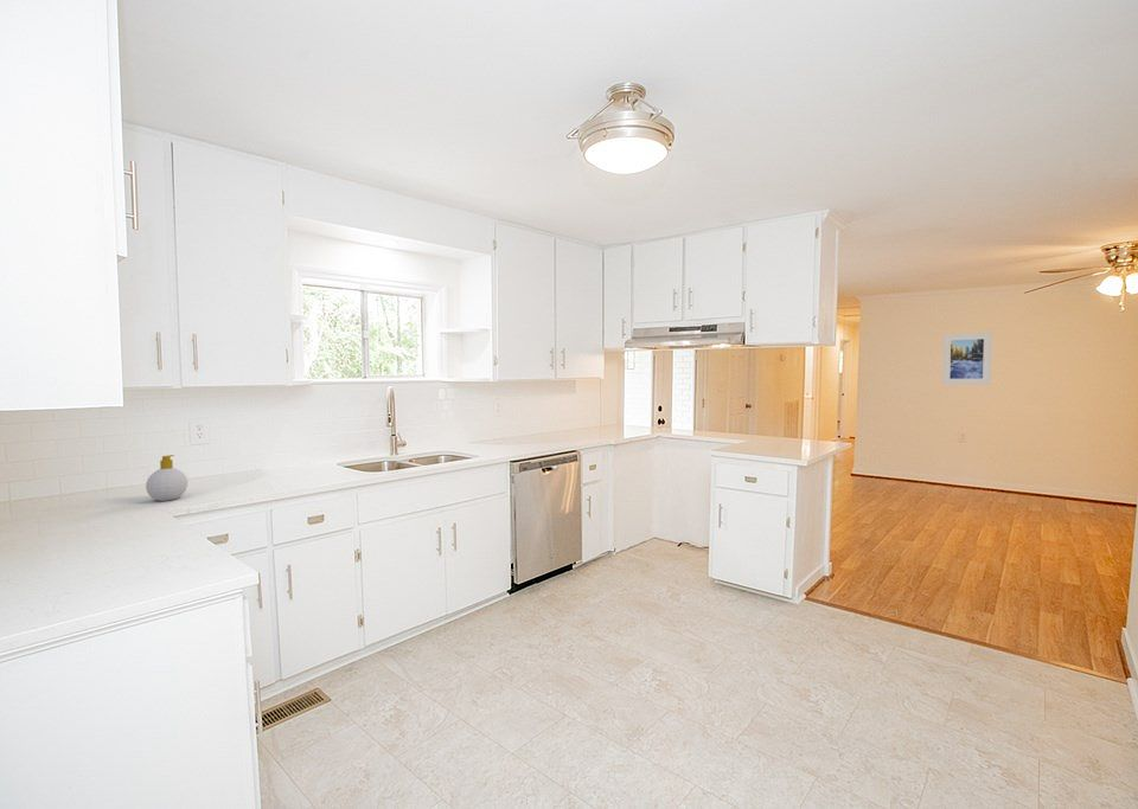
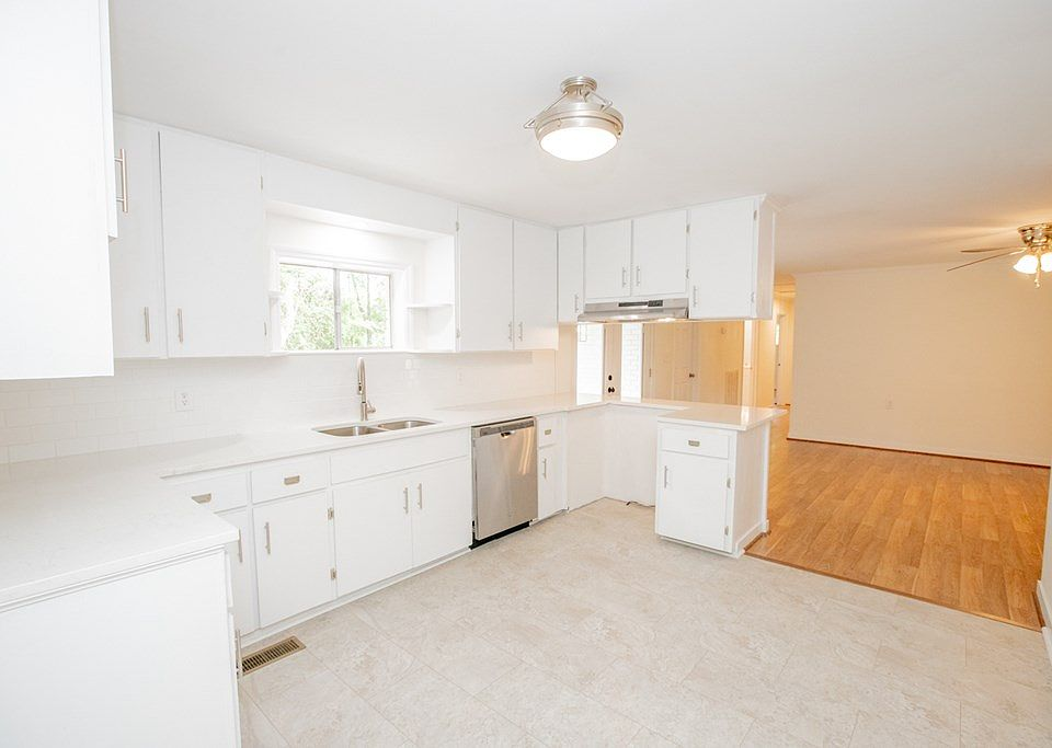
- soap bottle [145,454,188,502]
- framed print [941,332,993,386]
